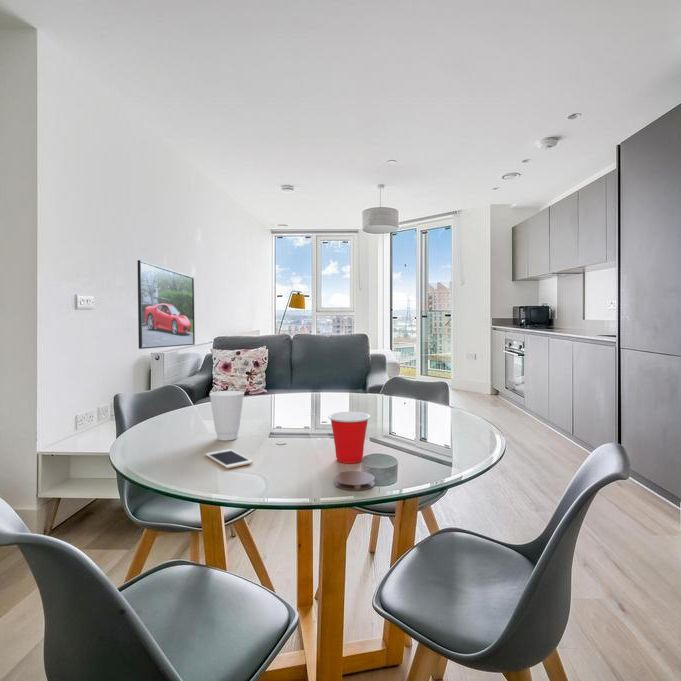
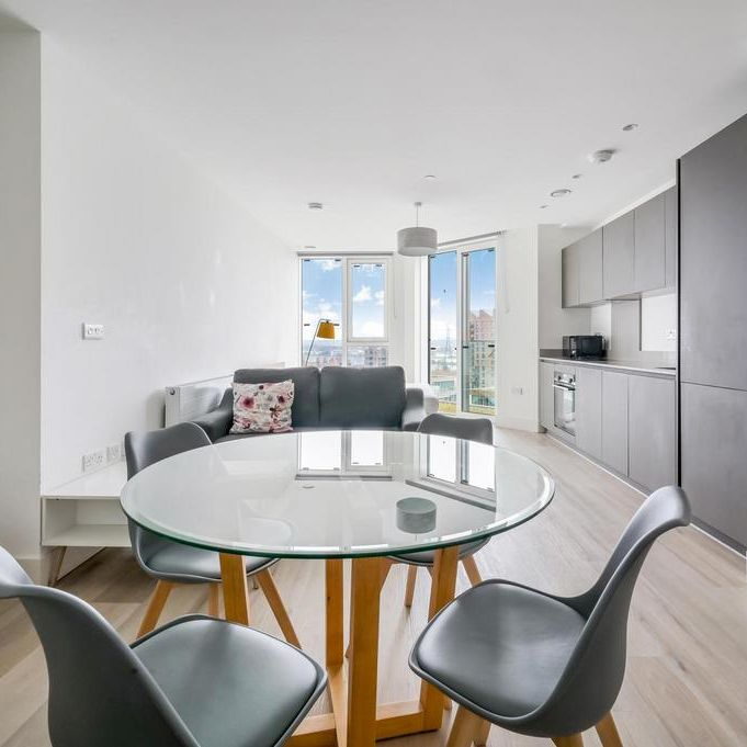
- coaster [333,470,376,492]
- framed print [136,259,196,350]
- cell phone [205,448,254,470]
- cup [327,411,371,464]
- cup [209,390,245,442]
